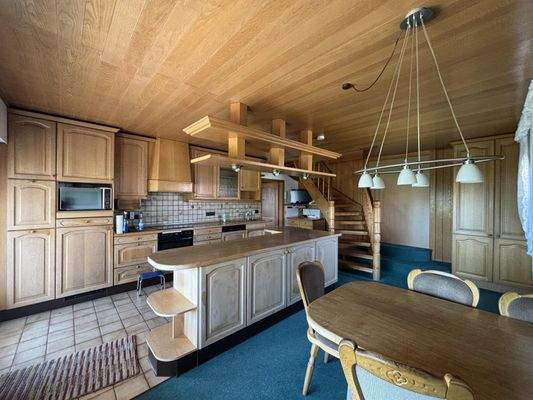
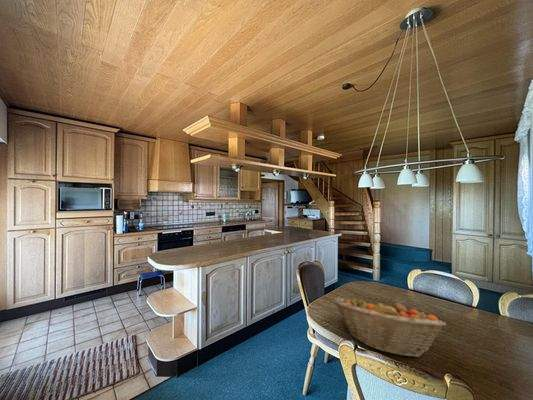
+ fruit basket [332,297,447,358]
